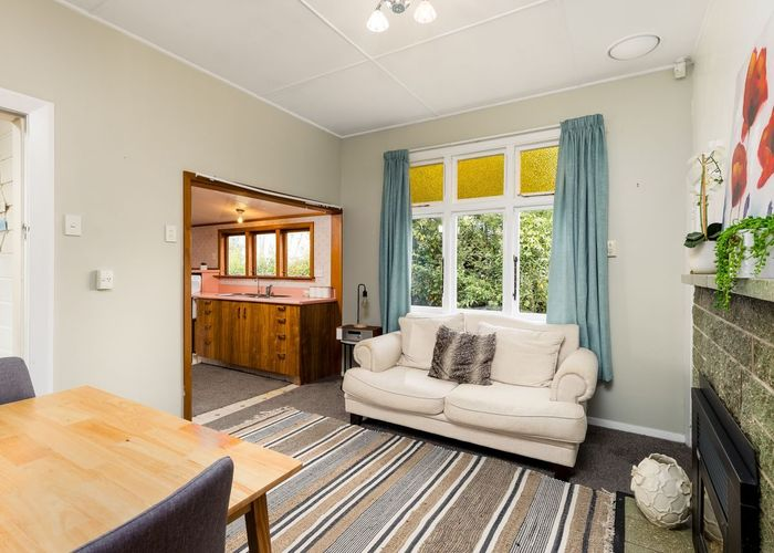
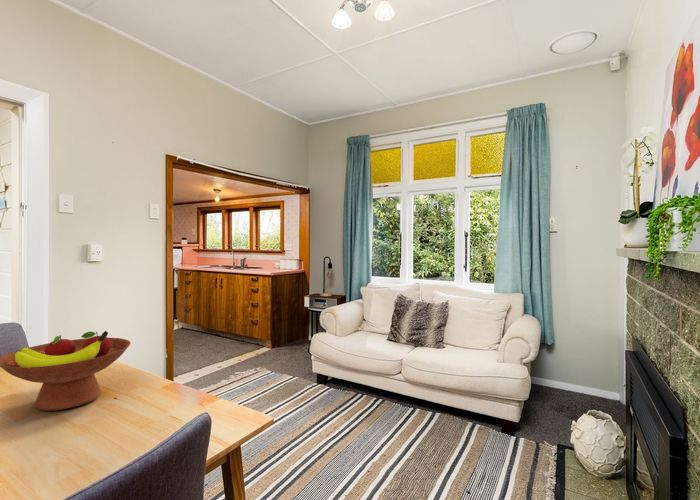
+ fruit bowl [0,330,131,412]
